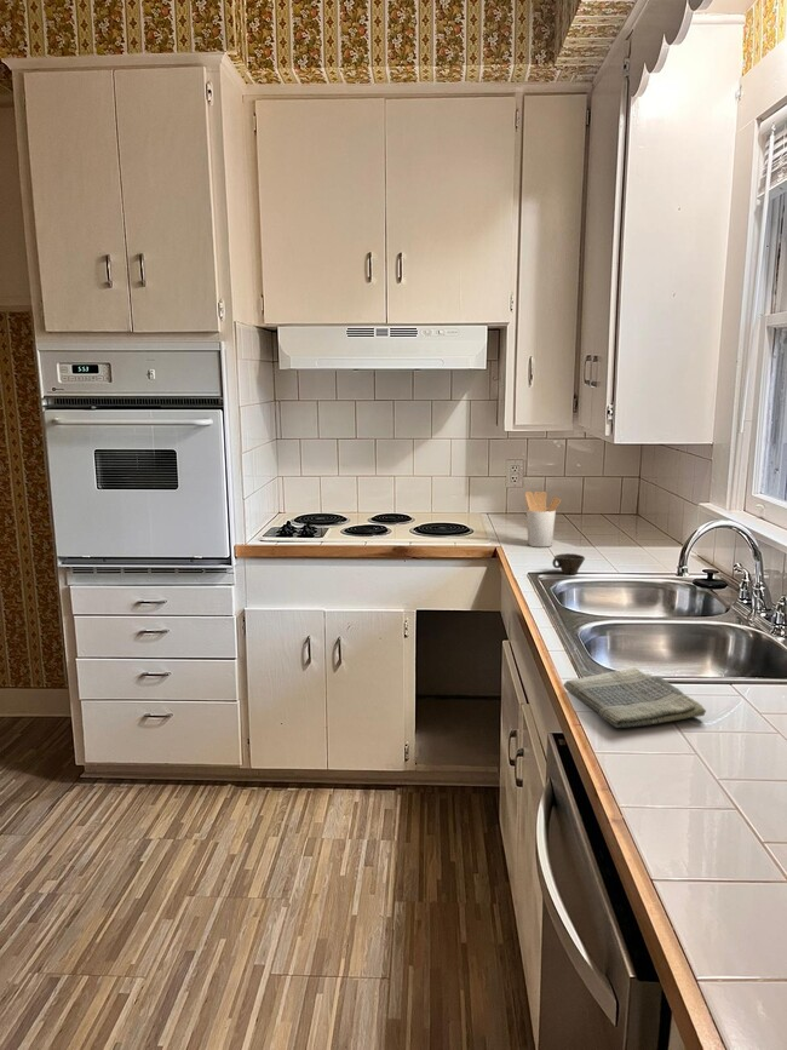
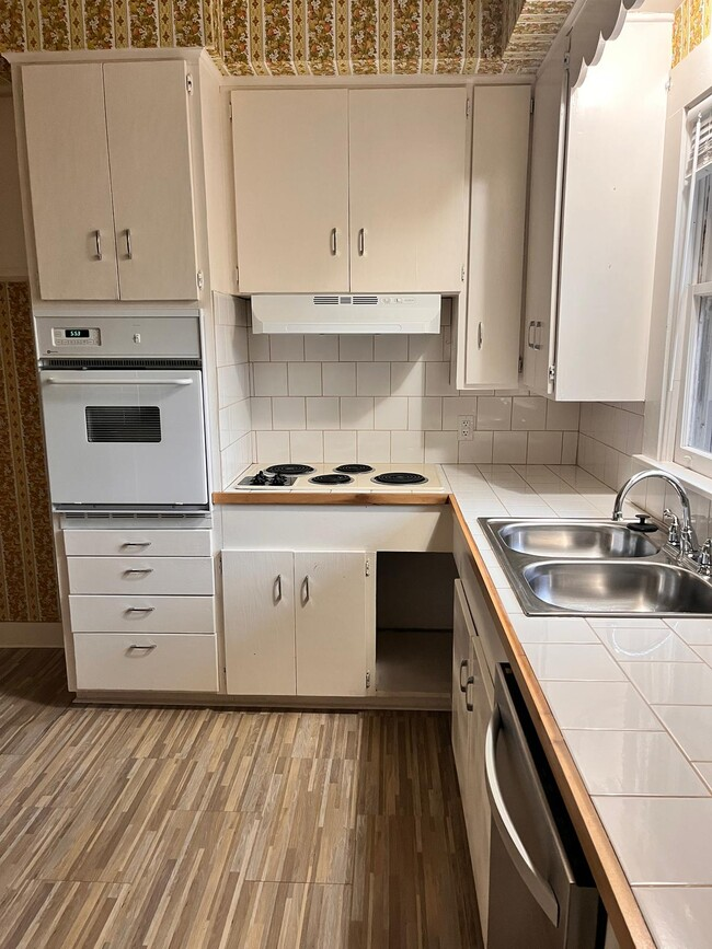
- utensil holder [524,490,562,549]
- dish towel [562,666,707,729]
- cup [551,552,586,575]
